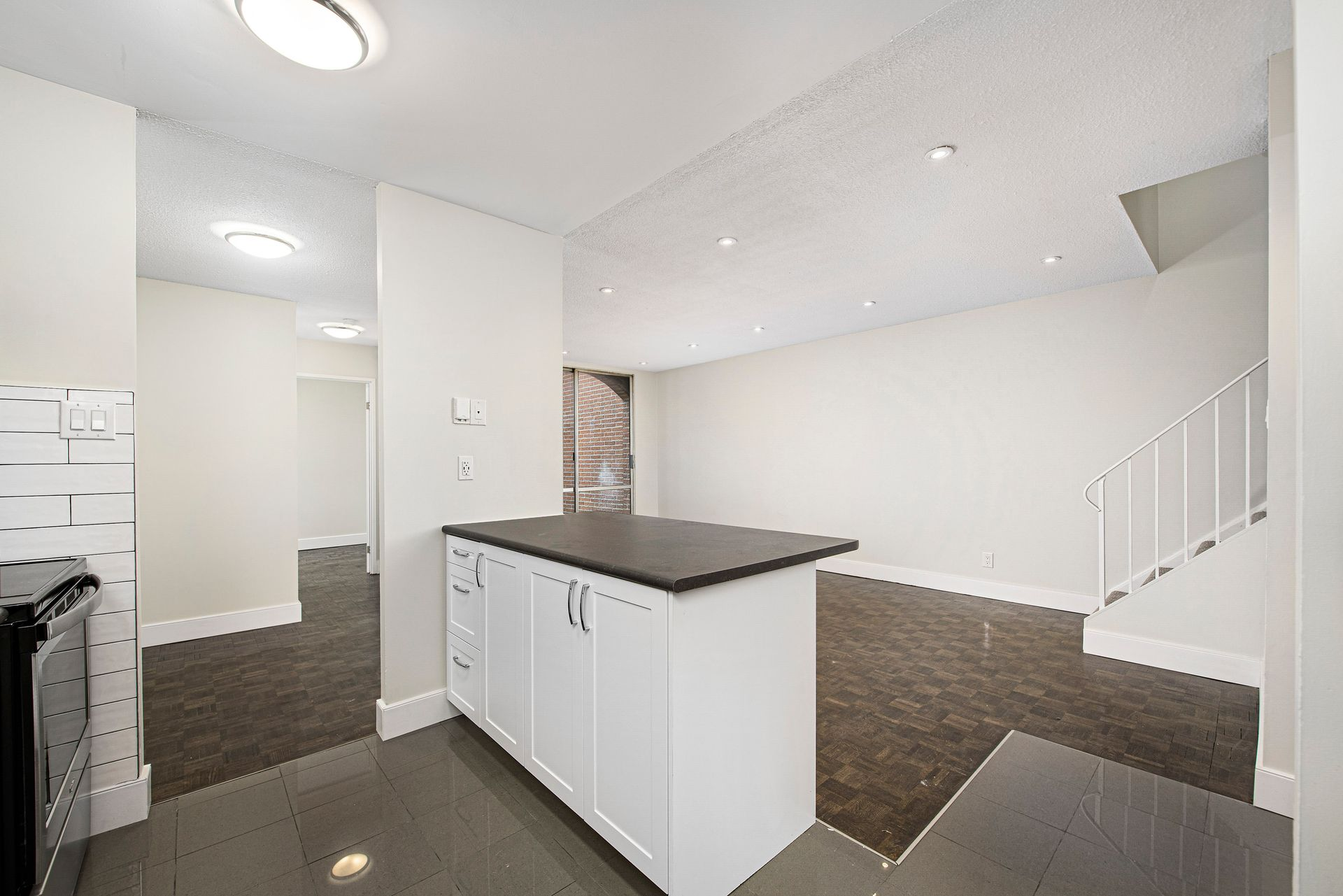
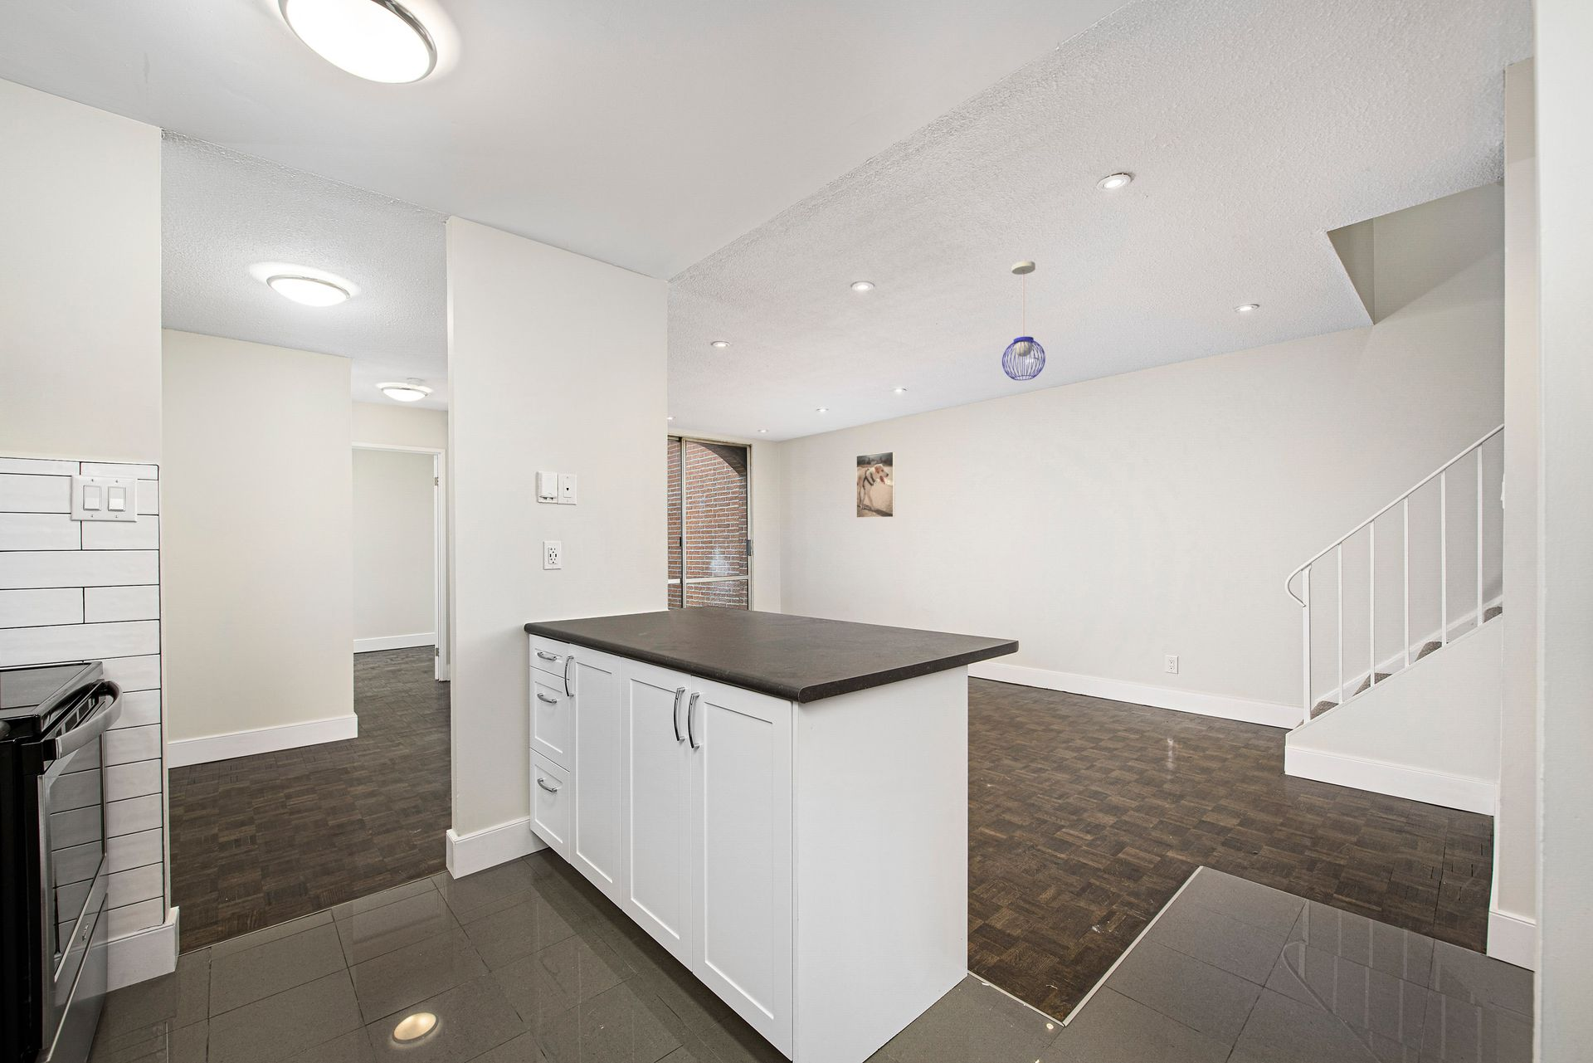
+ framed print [855,451,896,518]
+ pendant light [1001,261,1046,381]
